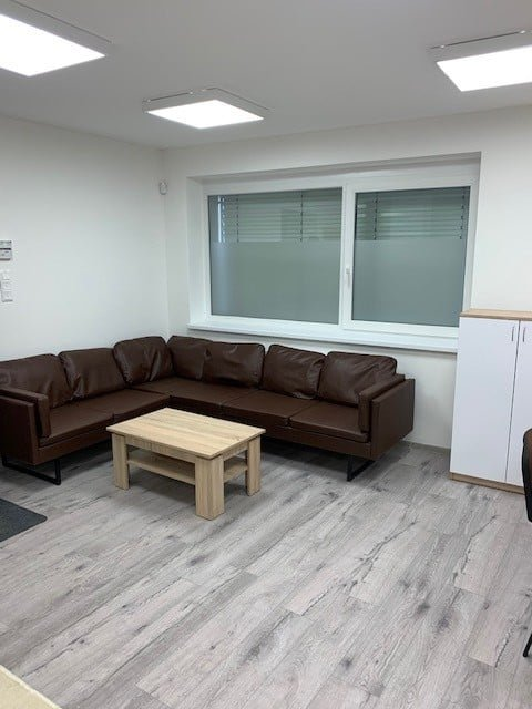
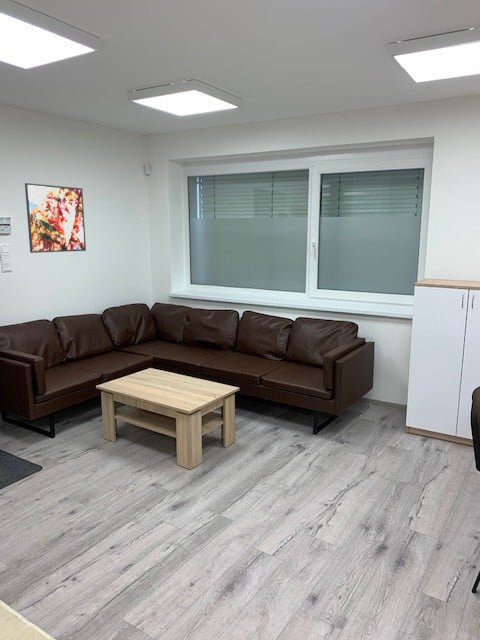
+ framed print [24,182,87,254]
